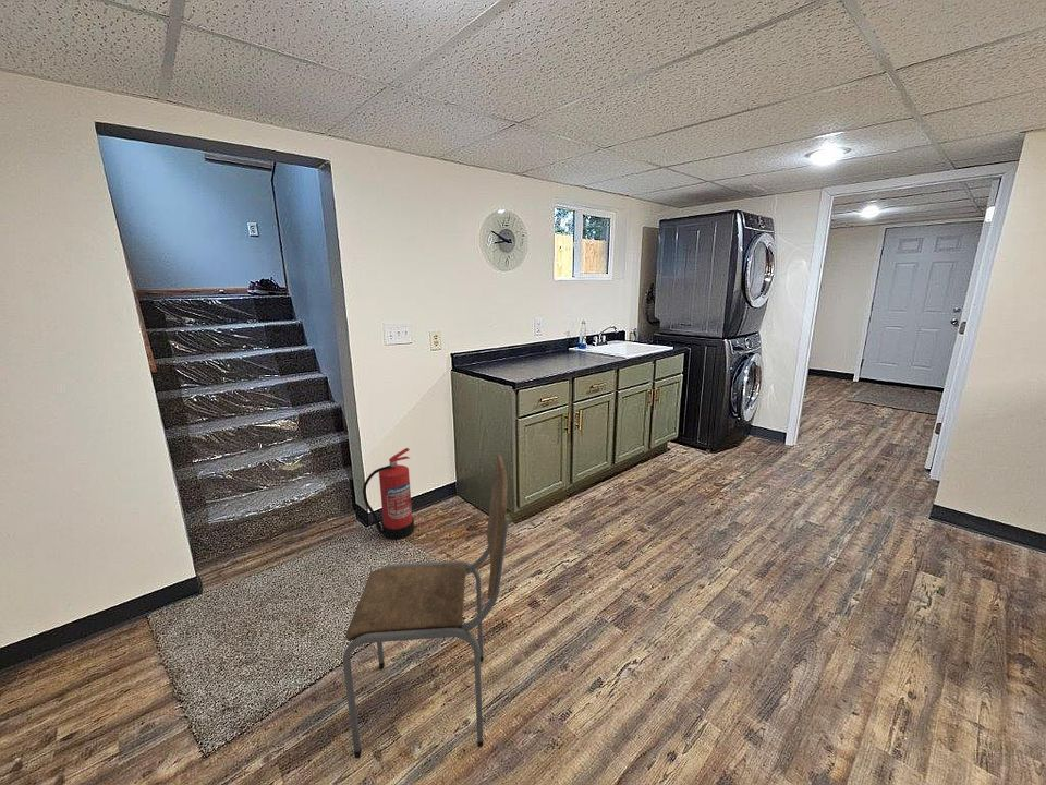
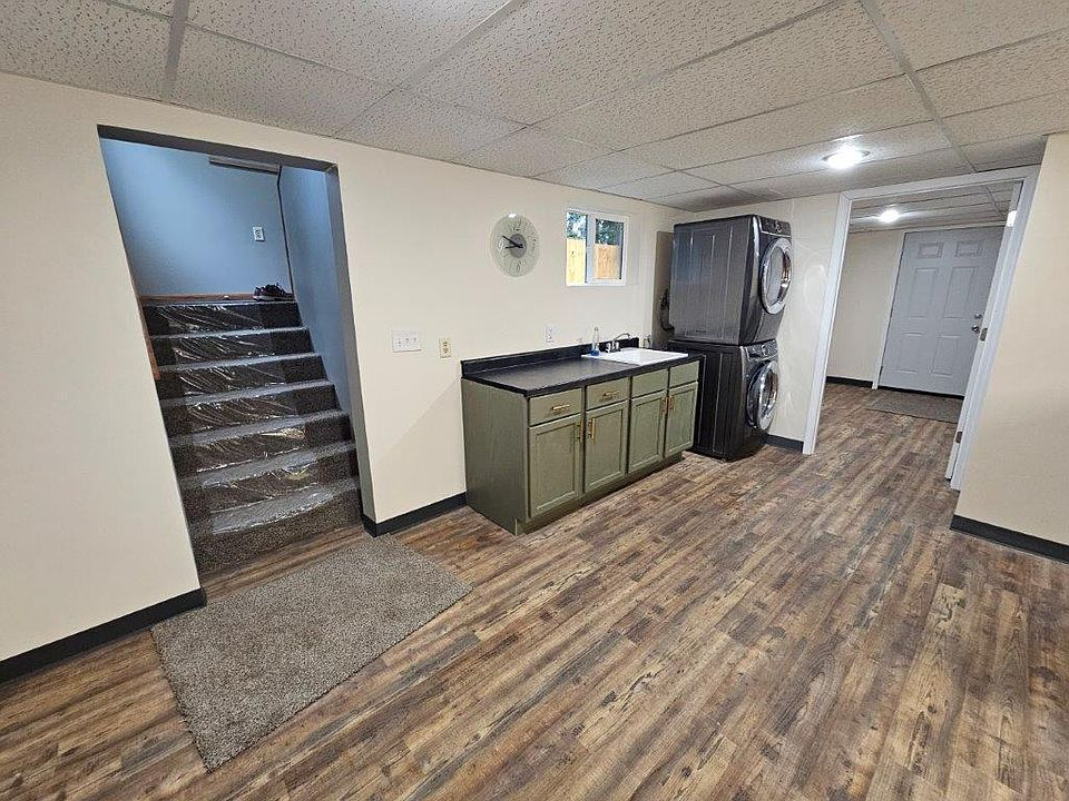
- dining chair [342,454,510,760]
- fire extinguisher [362,447,415,541]
